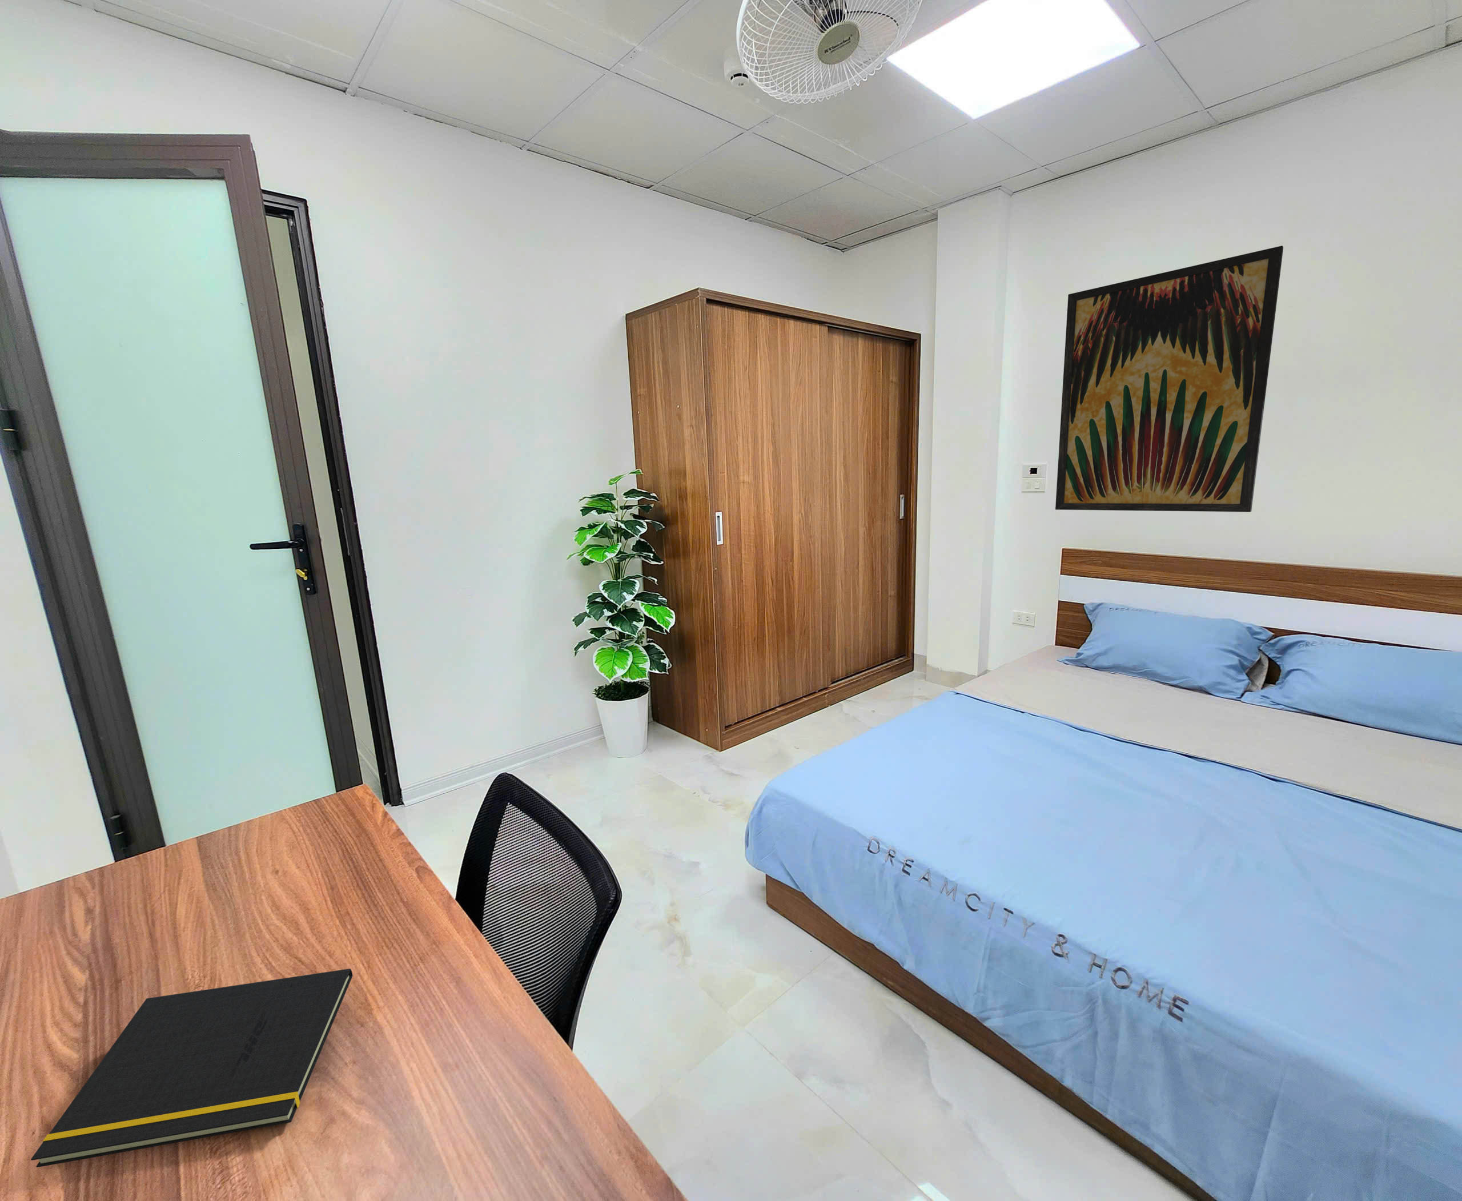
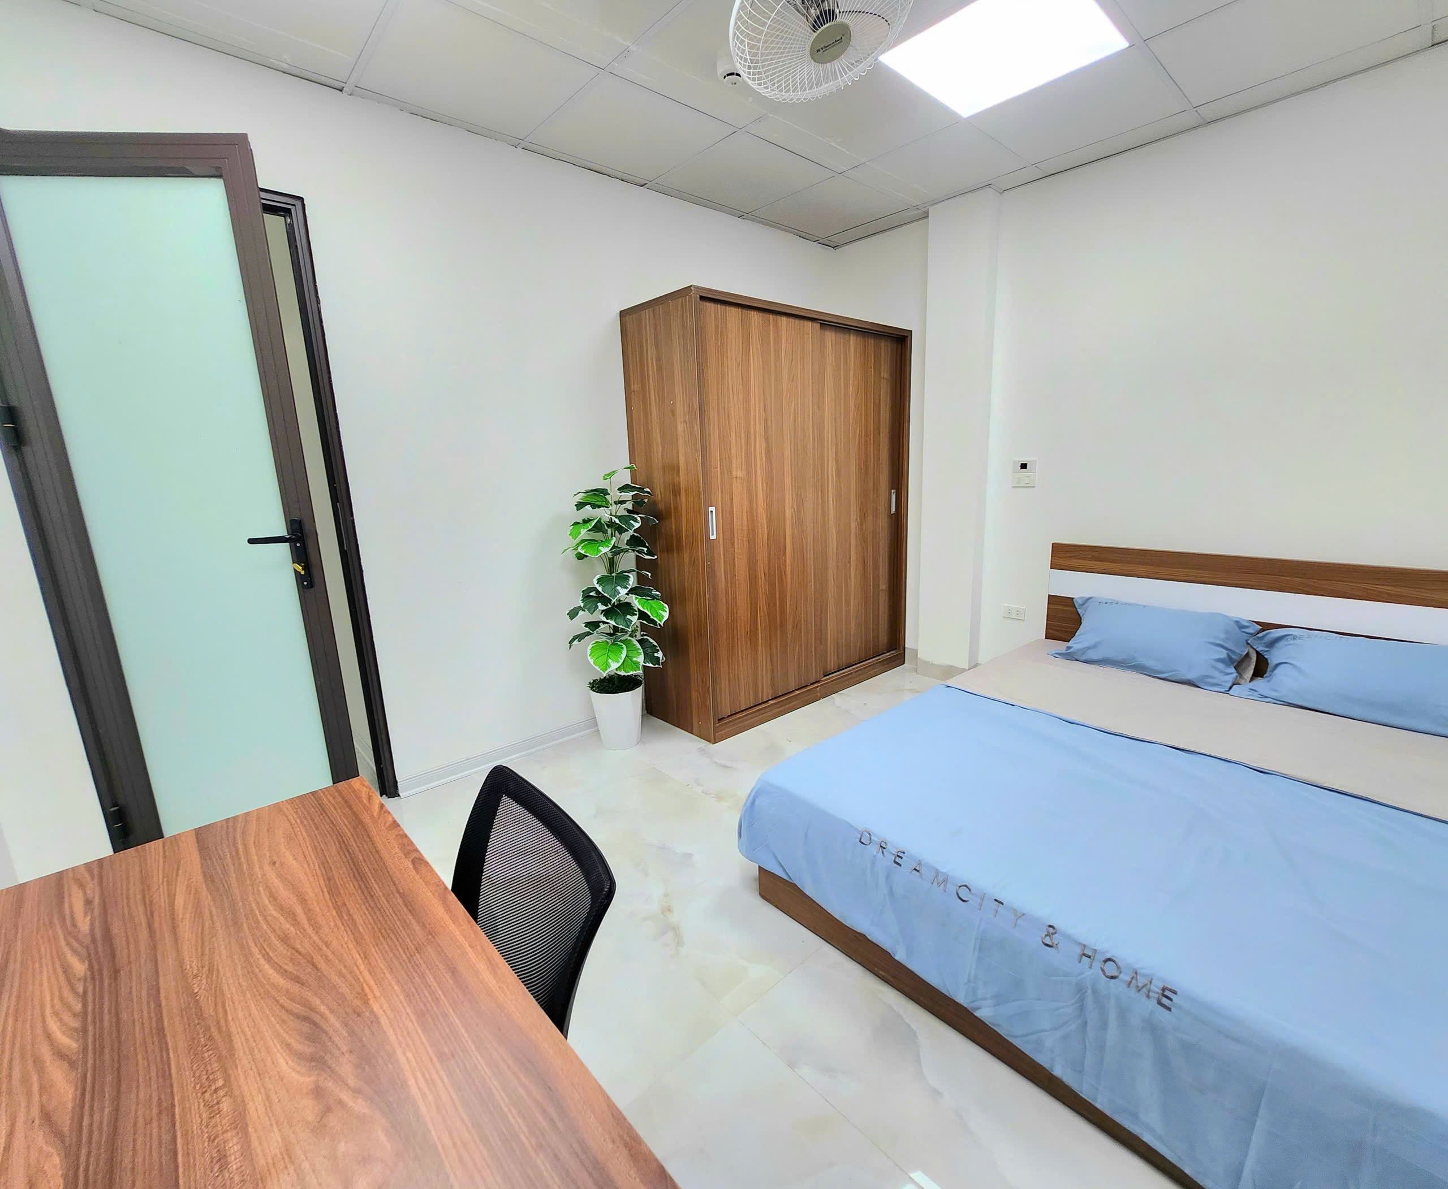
- notepad [30,968,353,1168]
- wall art [1055,245,1284,512]
